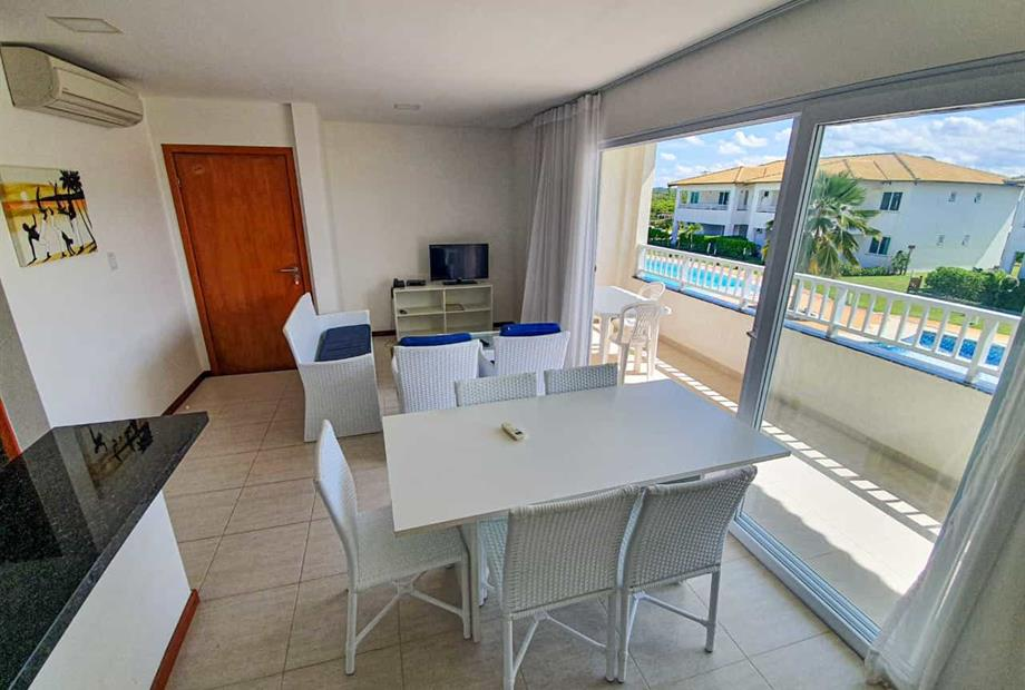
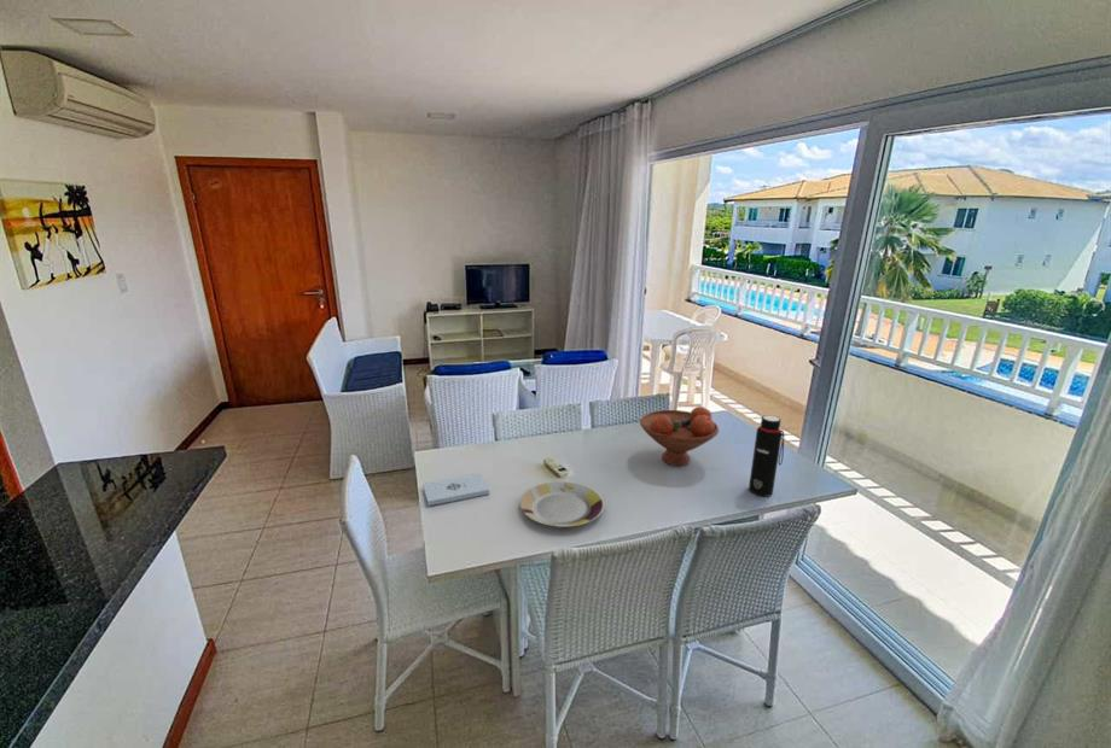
+ water bottle [748,414,786,498]
+ notepad [421,473,490,507]
+ plate [519,480,605,528]
+ fruit bowl [639,405,720,467]
